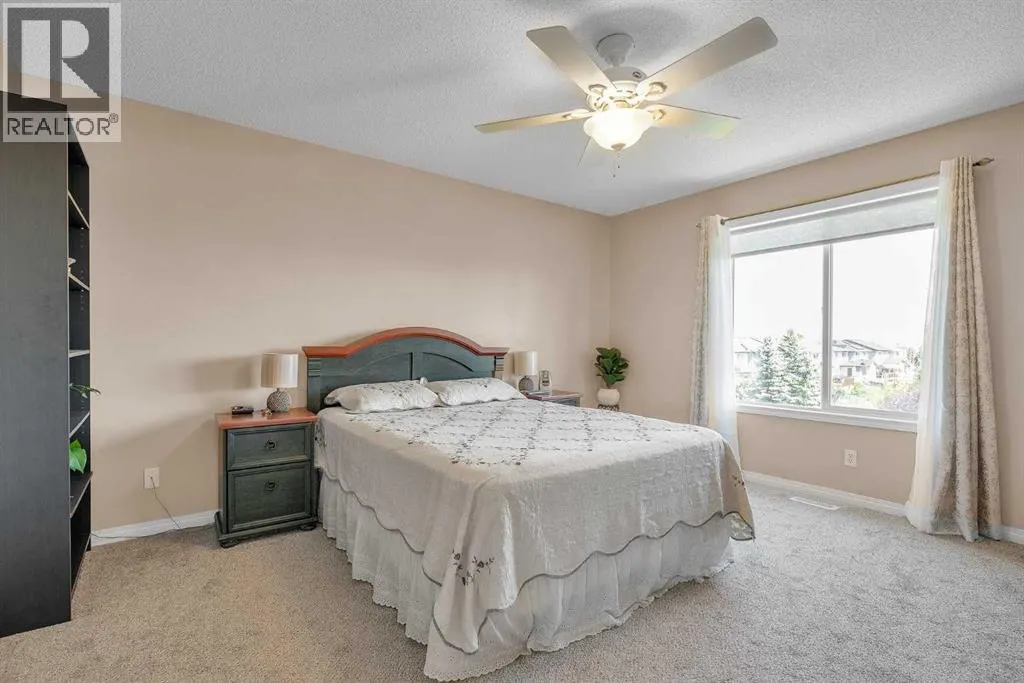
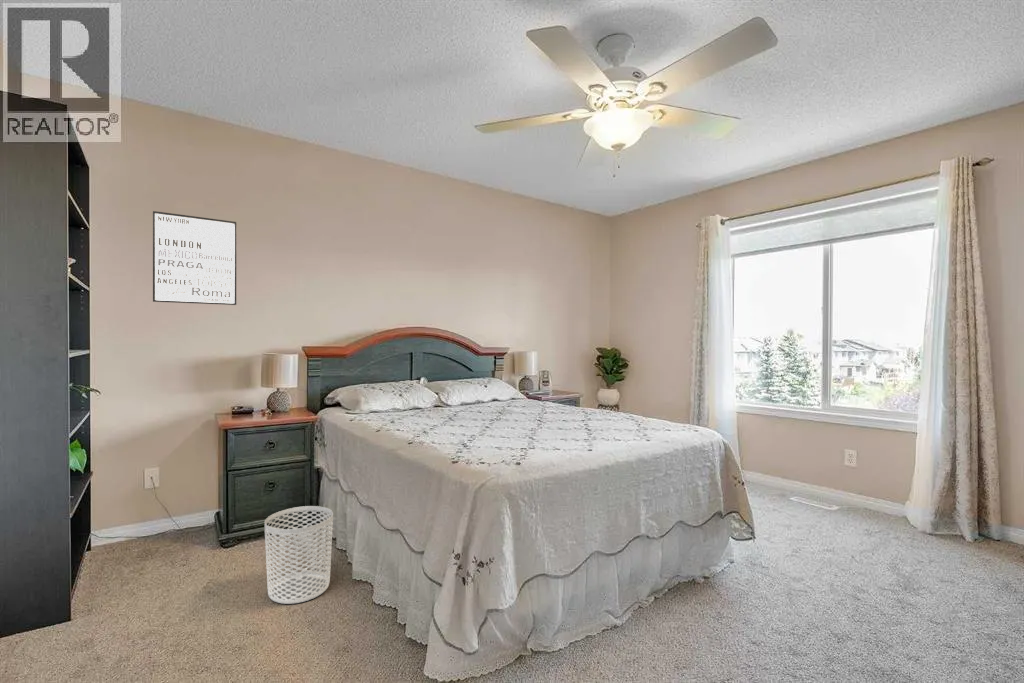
+ wall art [152,210,237,306]
+ waste bin [264,505,334,605]
